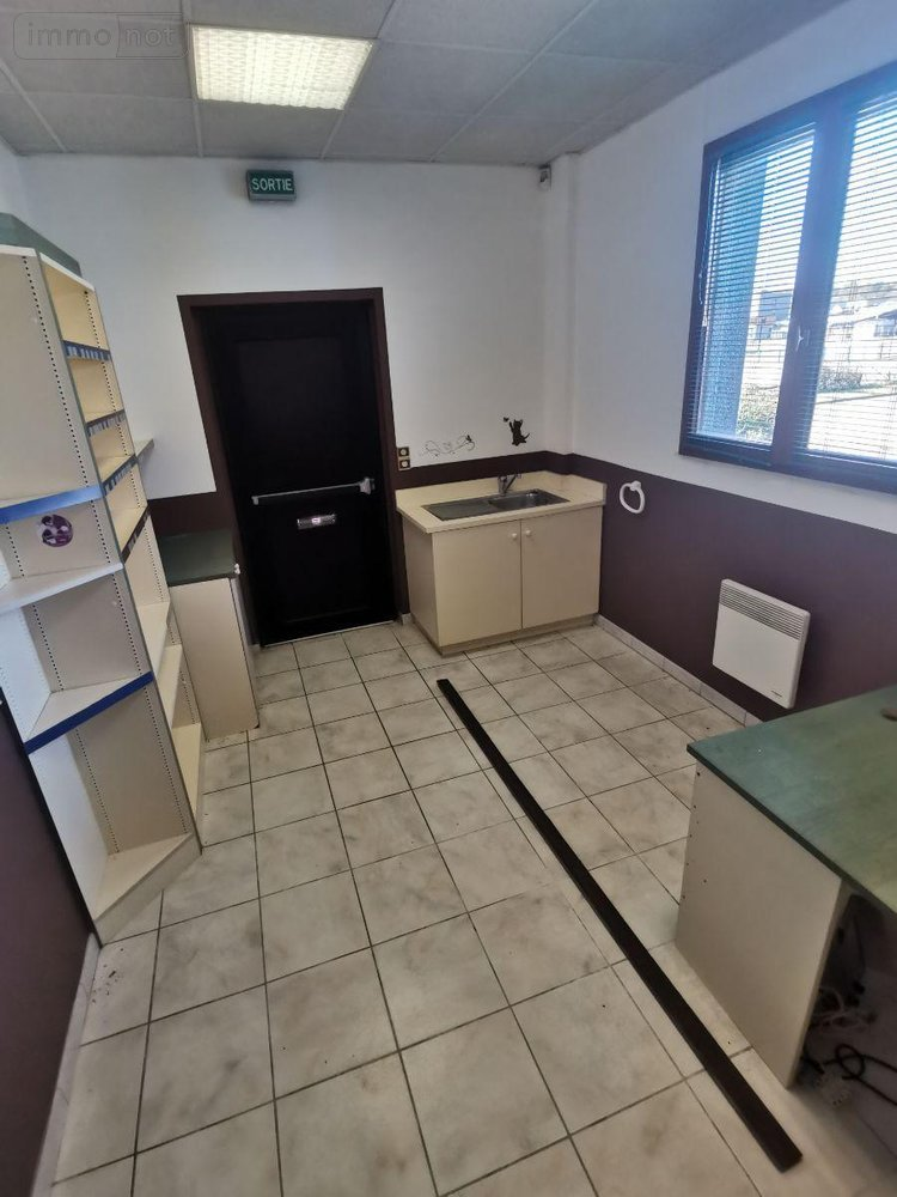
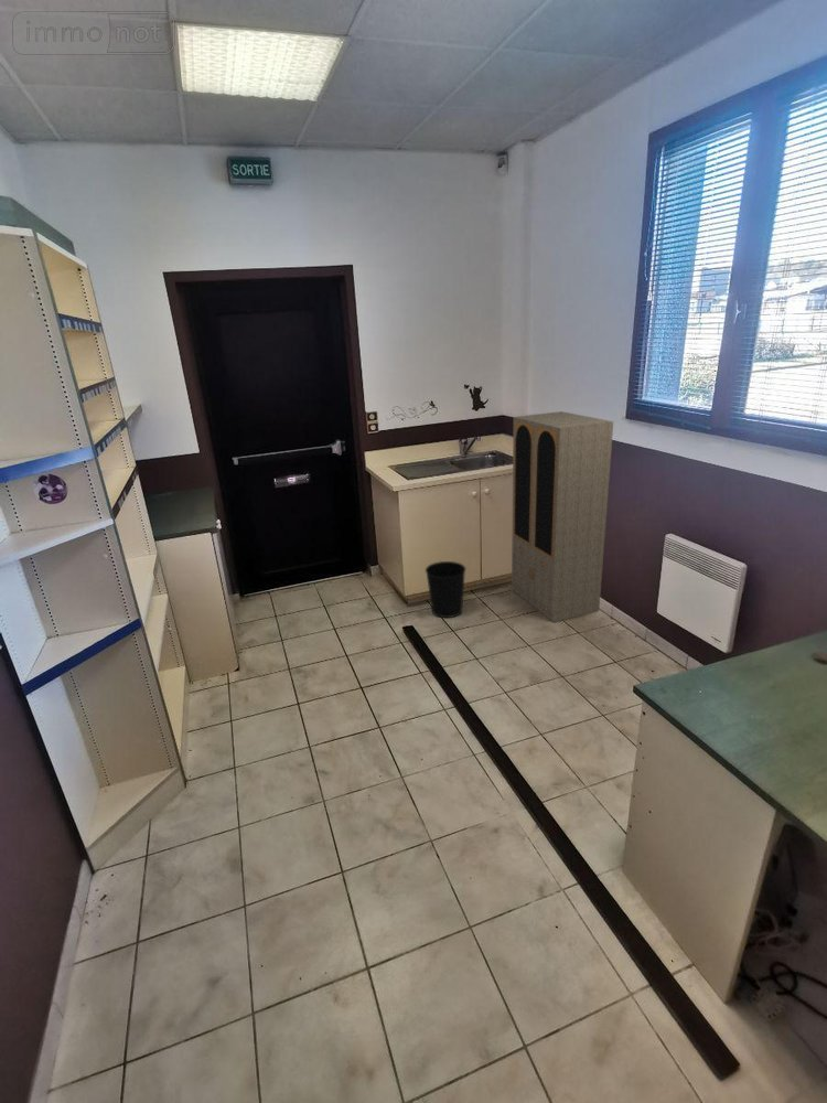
+ cabinet [511,410,614,623]
+ wastebasket [425,560,466,619]
